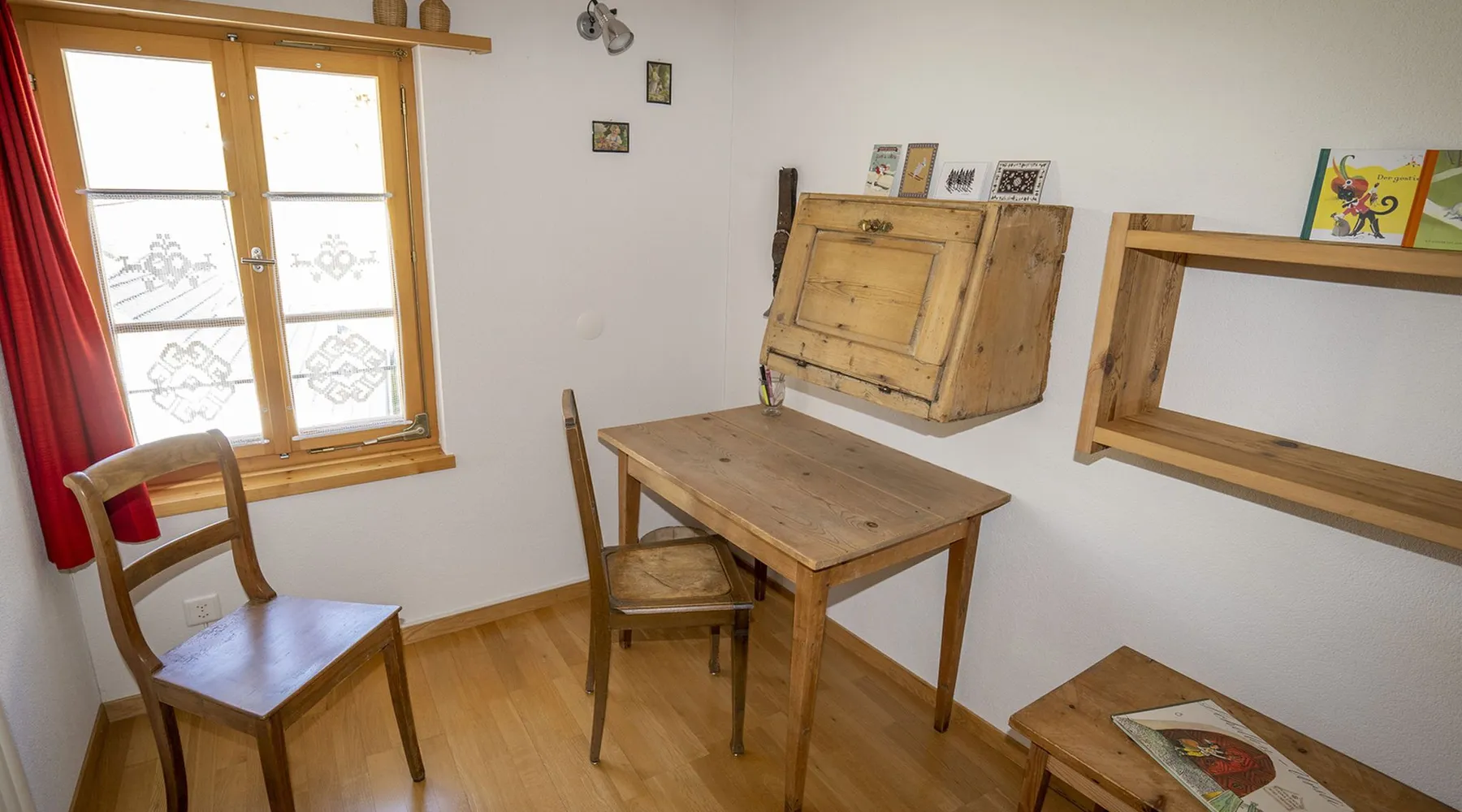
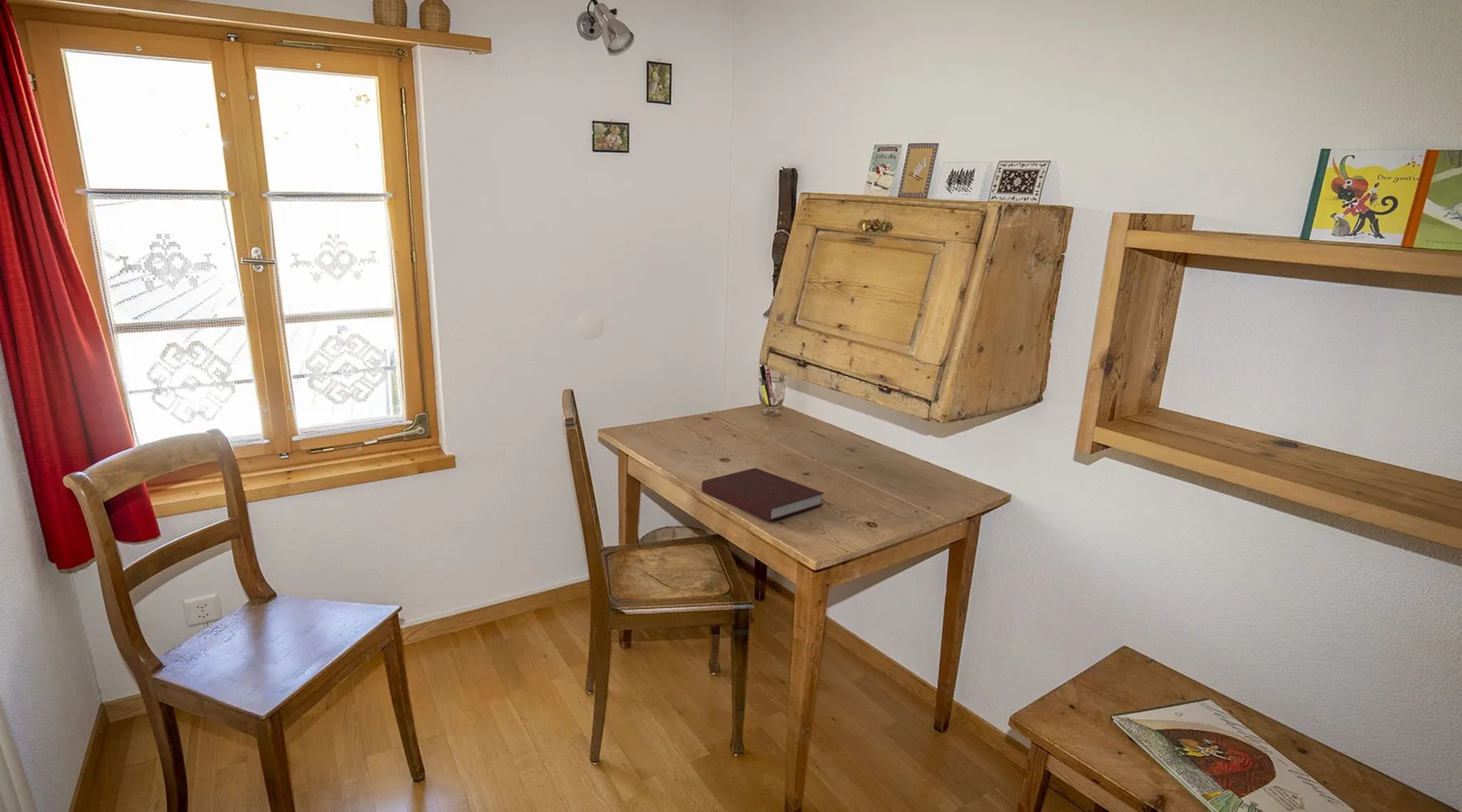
+ notebook [701,467,824,522]
